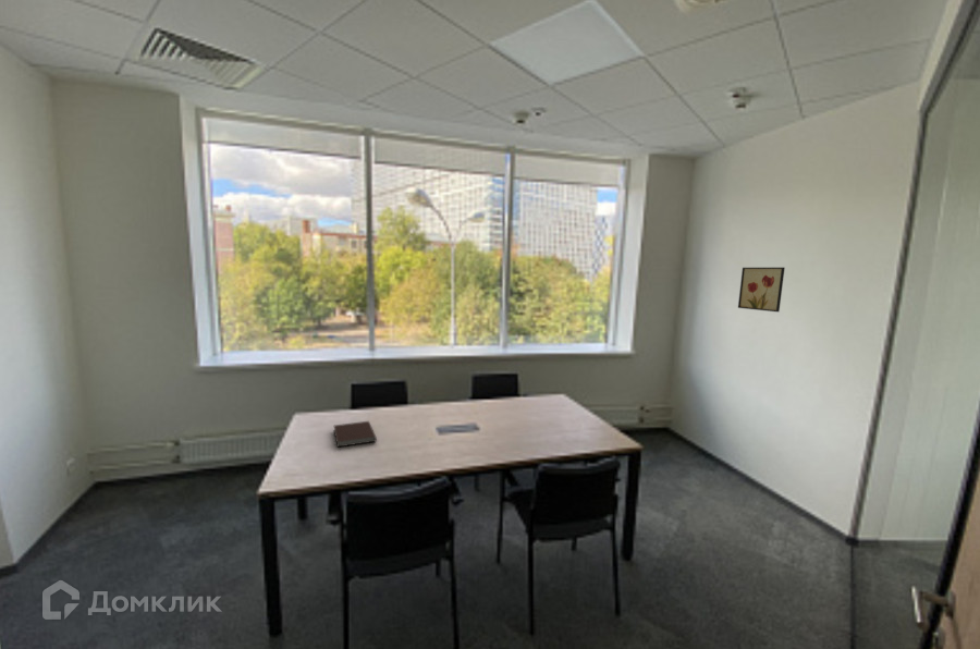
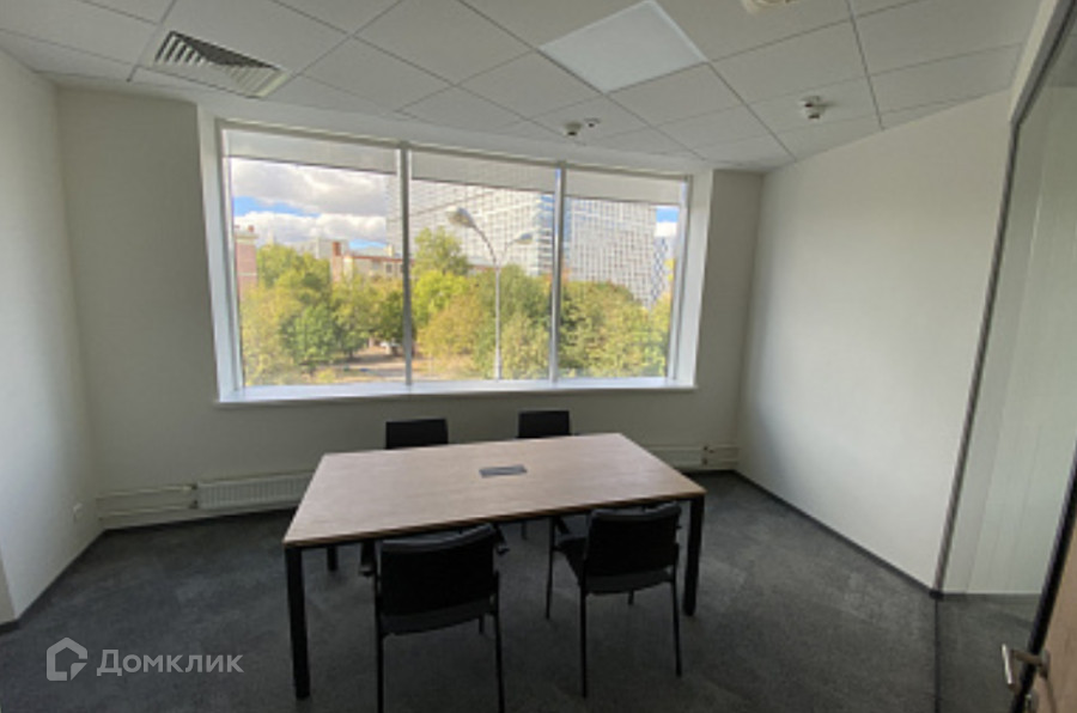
- notebook [333,420,378,449]
- wall art [737,267,786,313]
